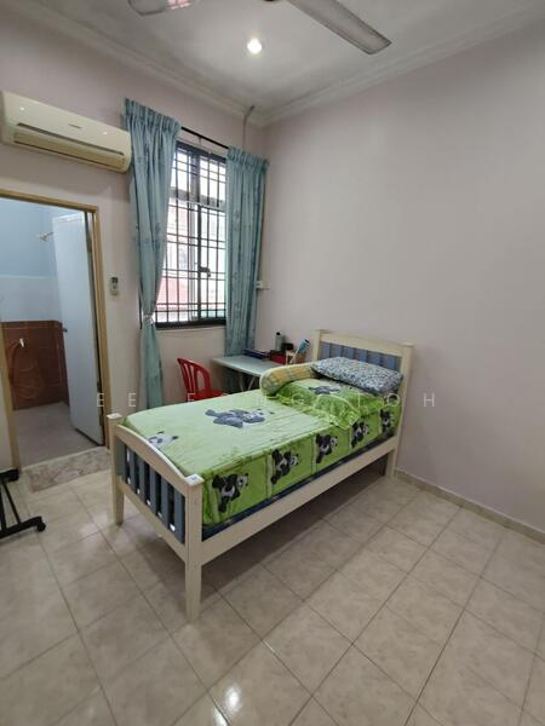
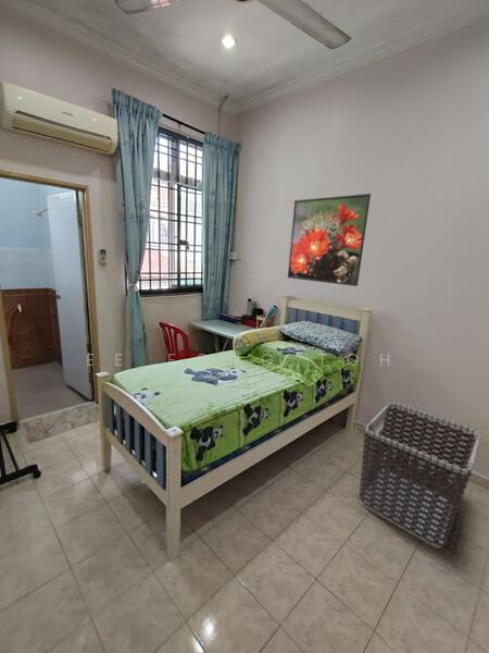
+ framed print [287,193,372,287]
+ clothes hamper [358,402,481,550]
